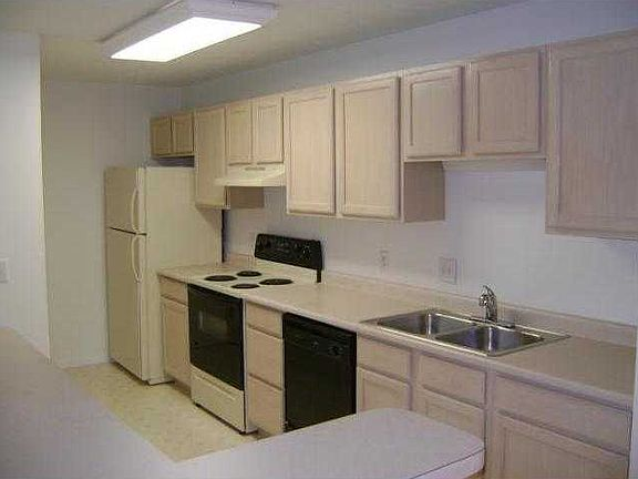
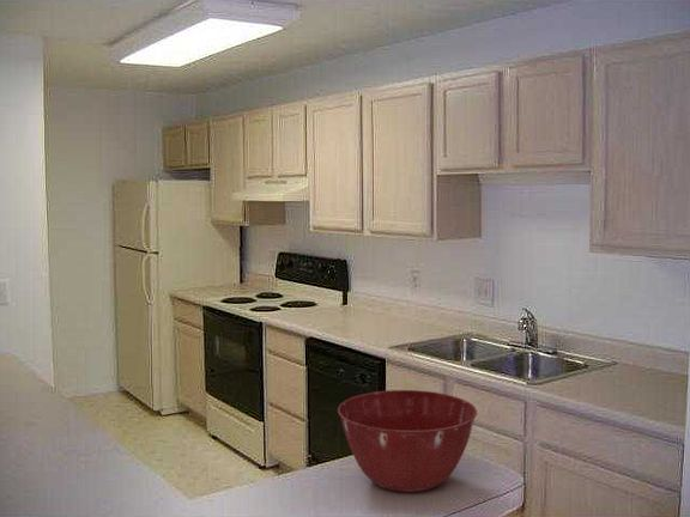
+ mixing bowl [337,389,478,493]
